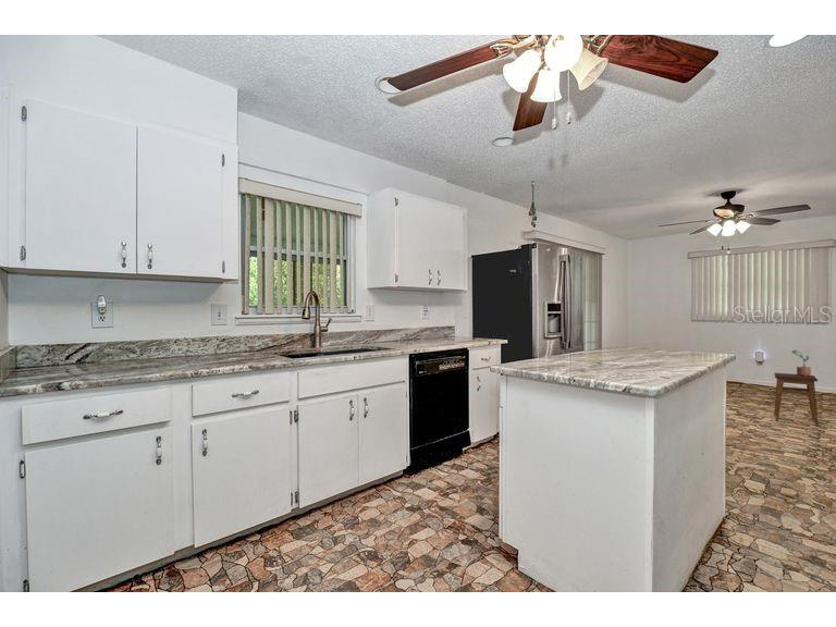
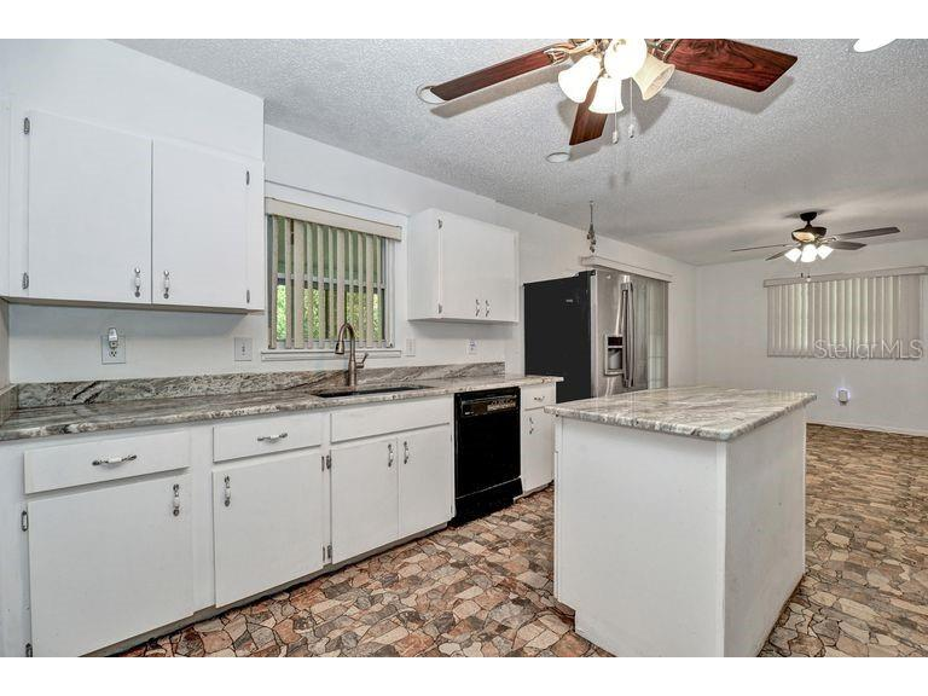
- stool [773,372,820,427]
- potted plant [791,349,812,376]
